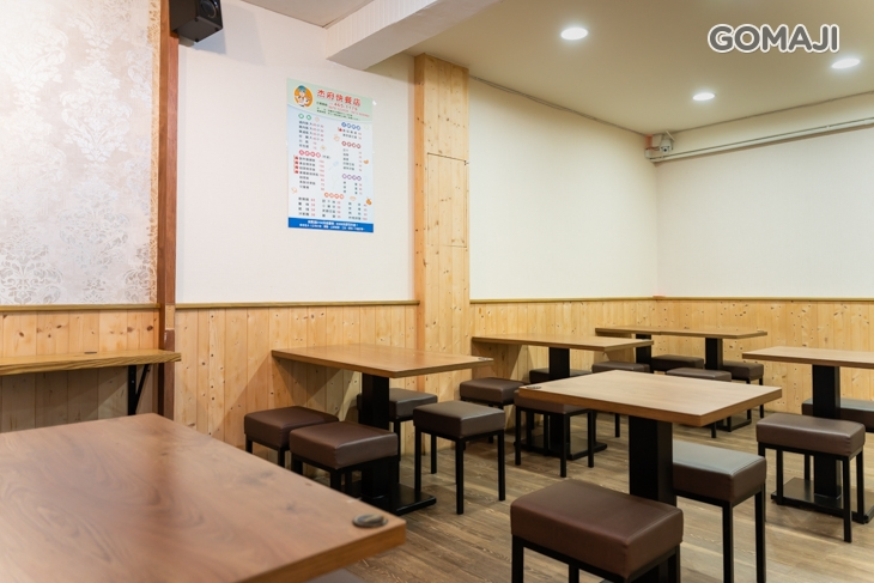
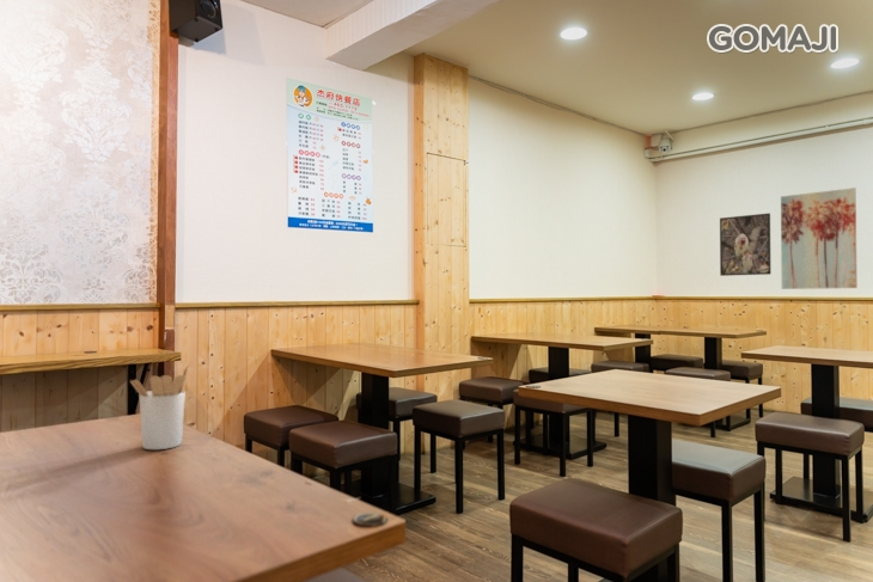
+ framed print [719,212,773,277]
+ wall art [780,186,859,290]
+ utensil holder [129,364,190,451]
